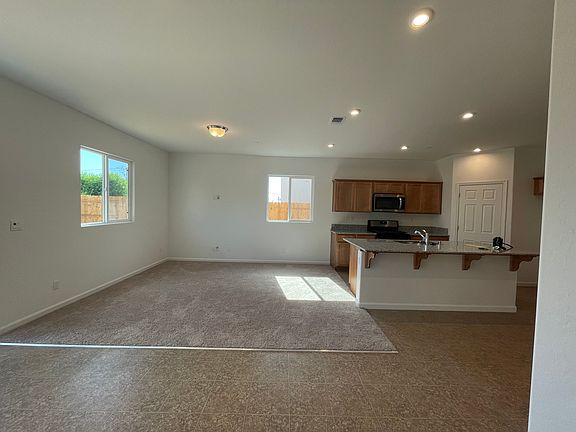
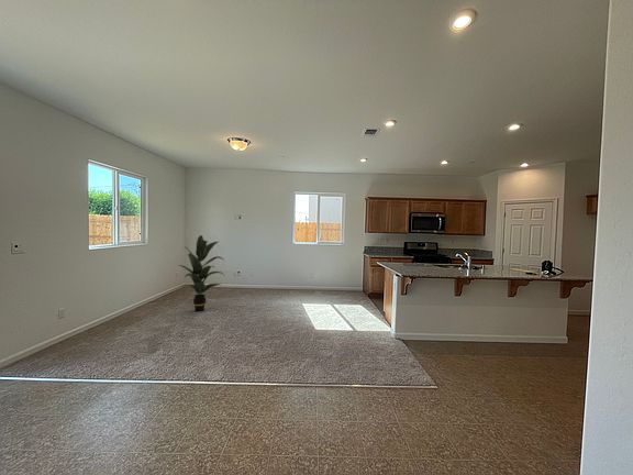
+ indoor plant [177,234,225,312]
